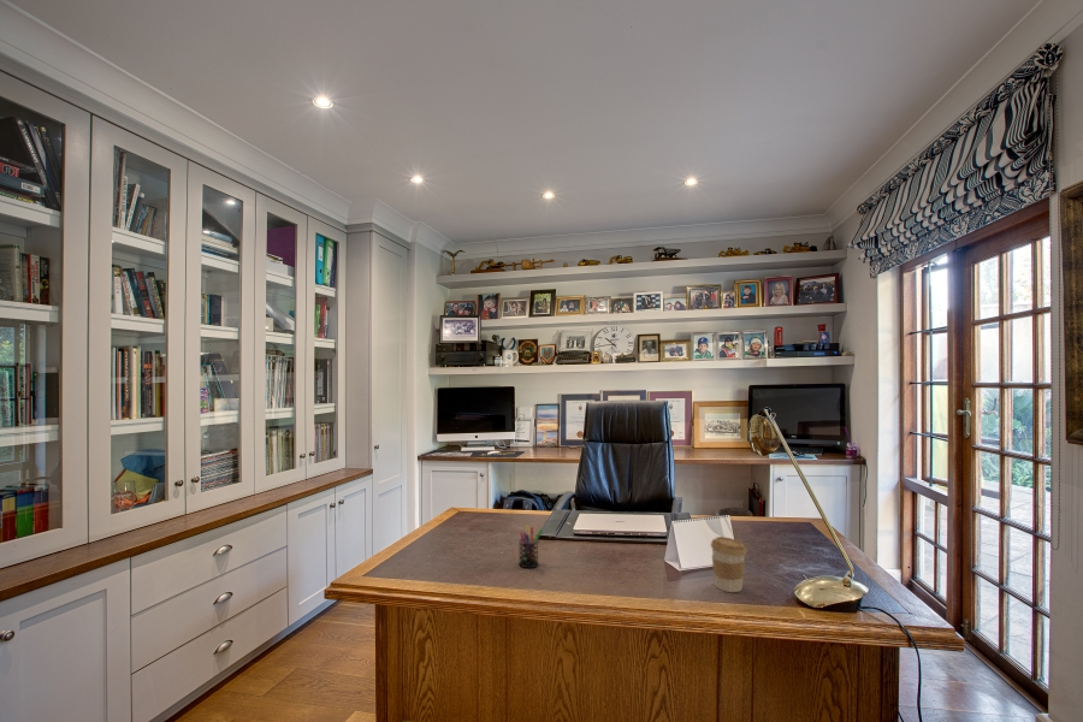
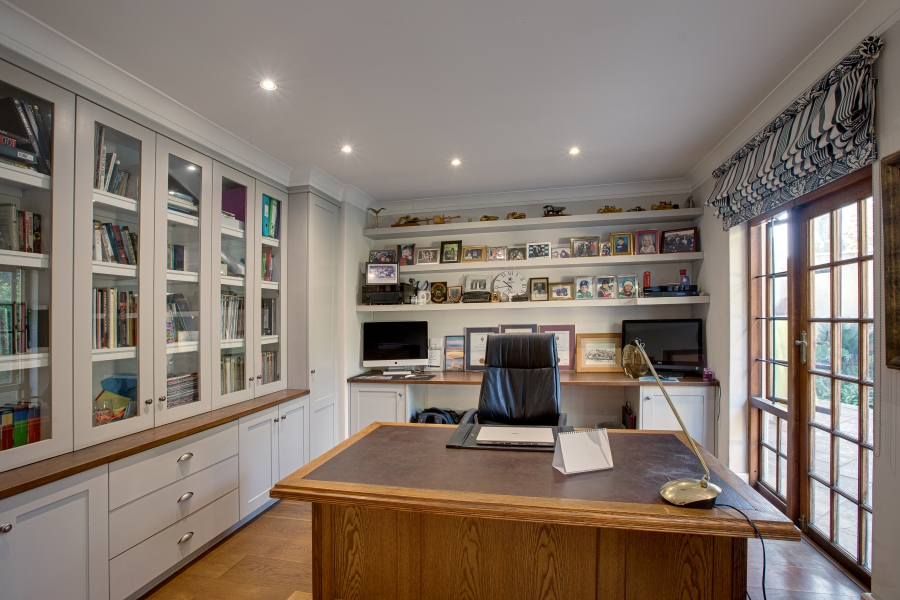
- coffee cup [710,535,747,593]
- pen holder [517,523,544,569]
